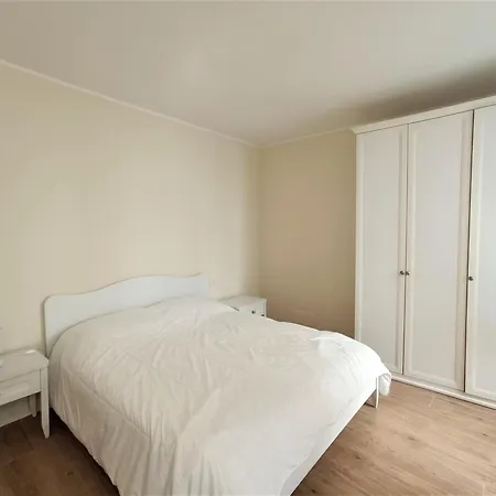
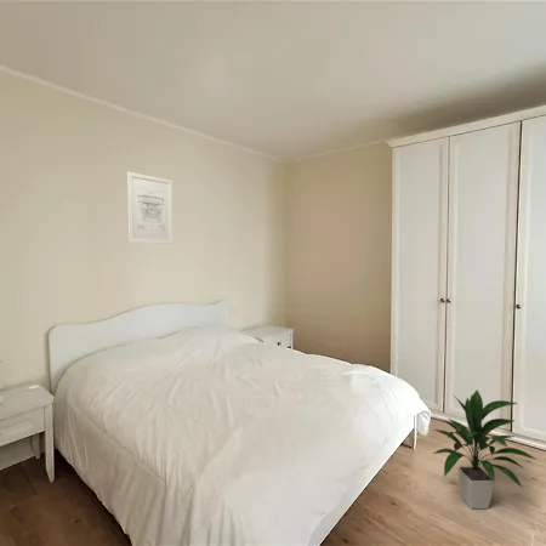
+ wall art [126,171,175,245]
+ indoor plant [432,388,539,510]
